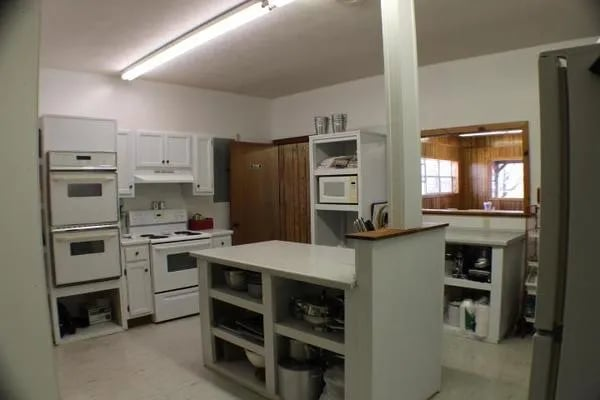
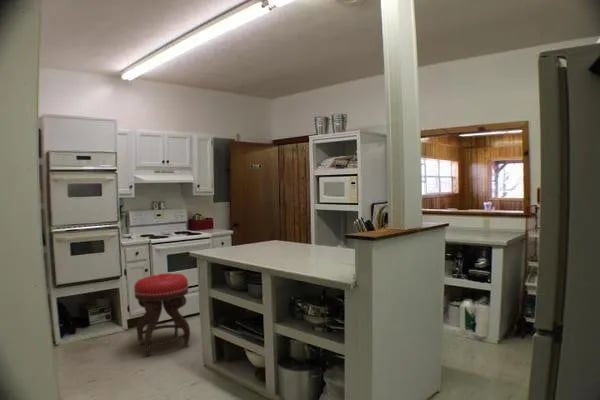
+ stool [133,272,191,357]
